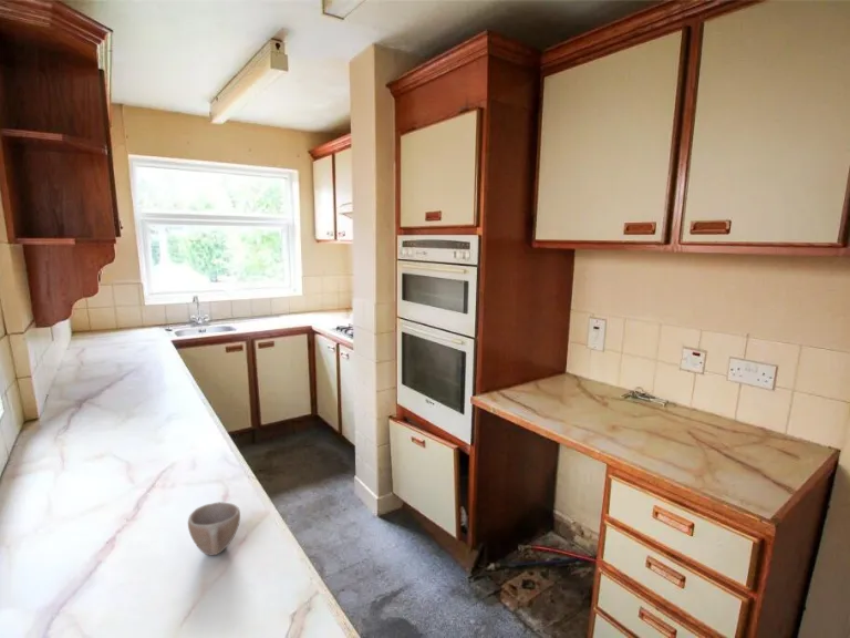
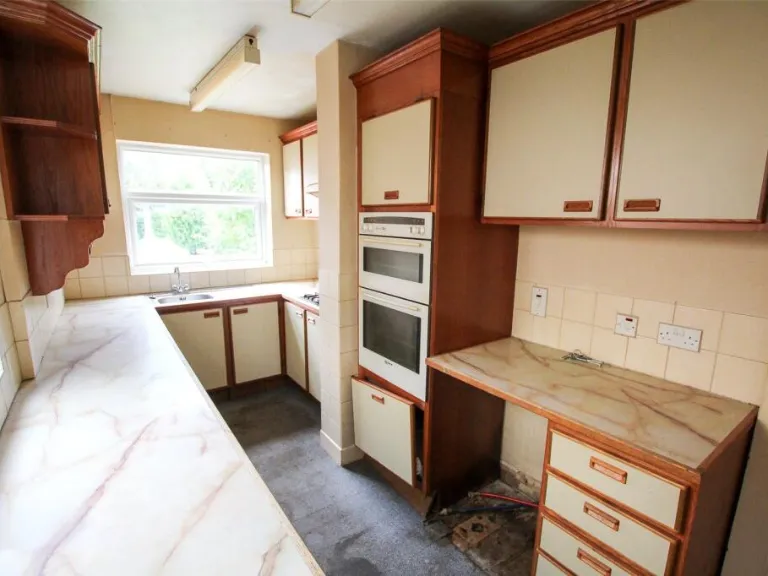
- cup [187,501,241,556]
